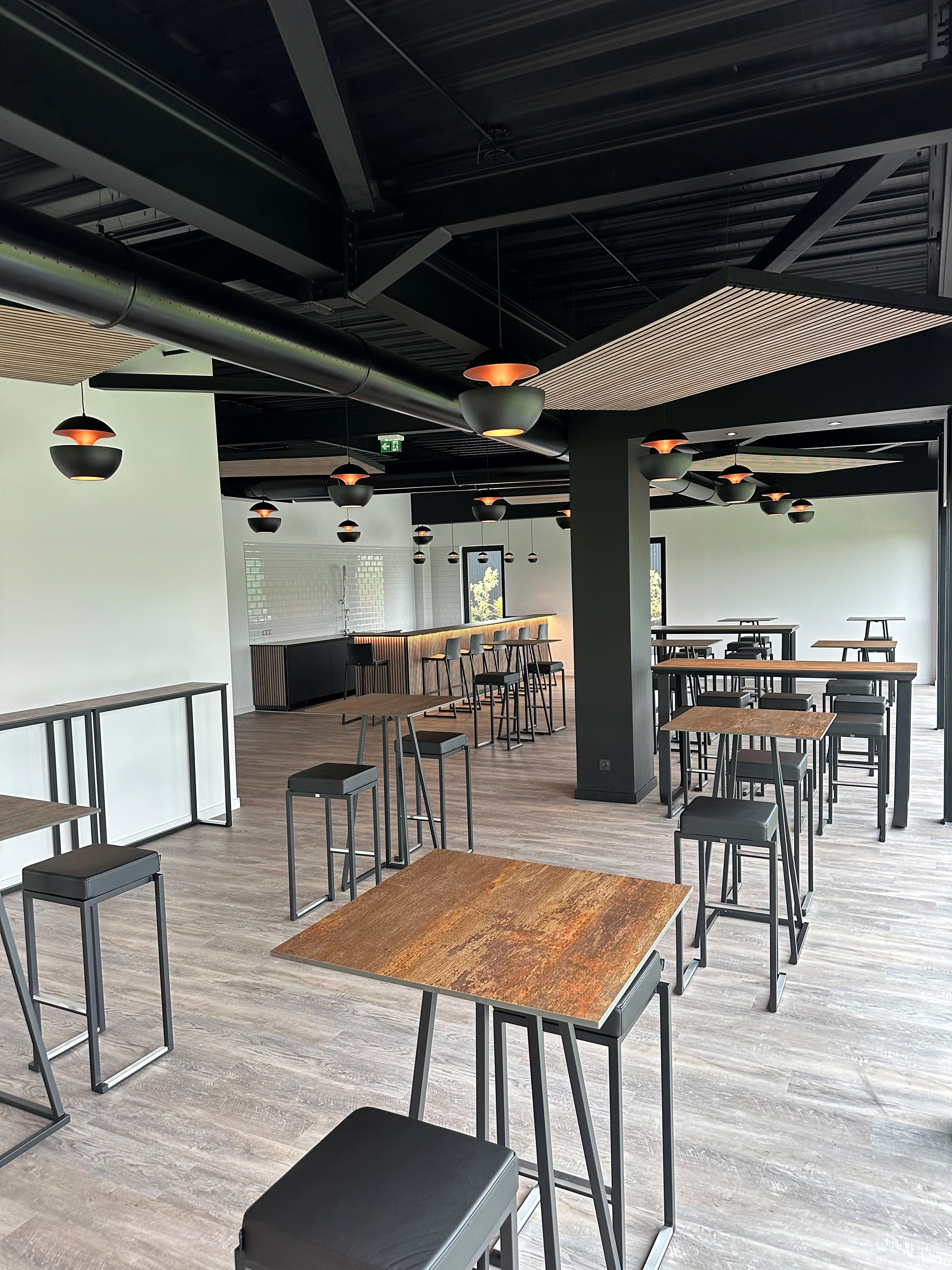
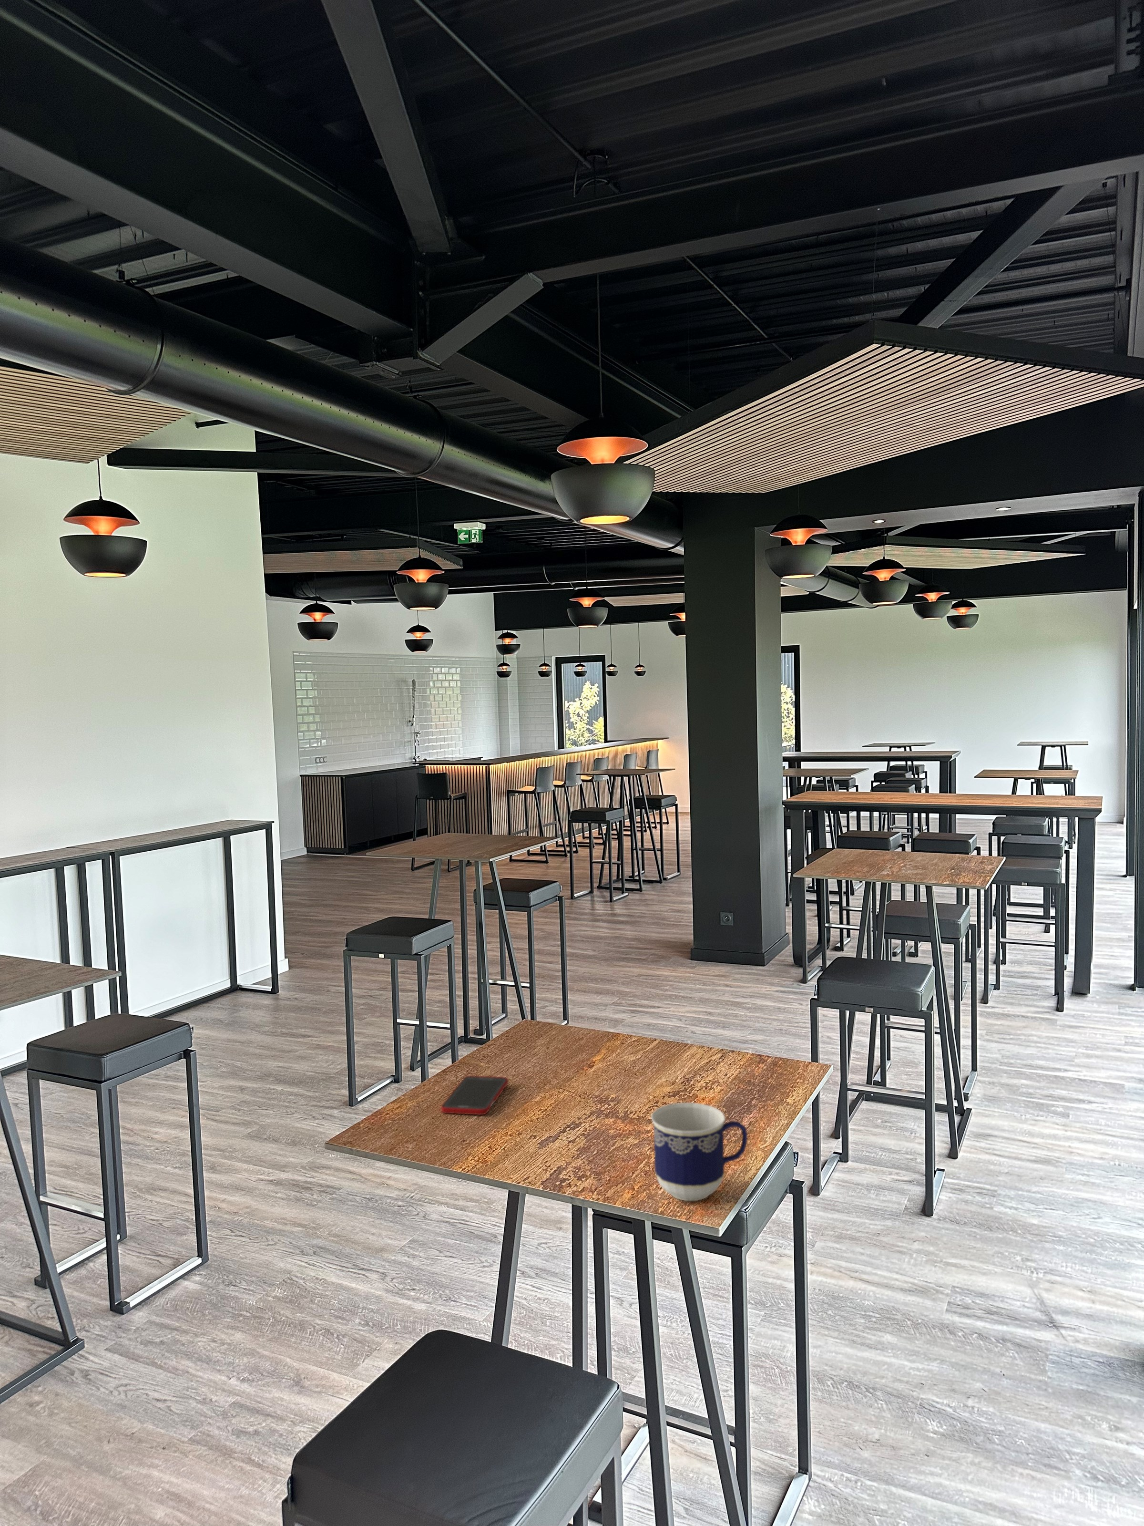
+ cup [650,1102,747,1202]
+ cell phone [441,1075,508,1115]
